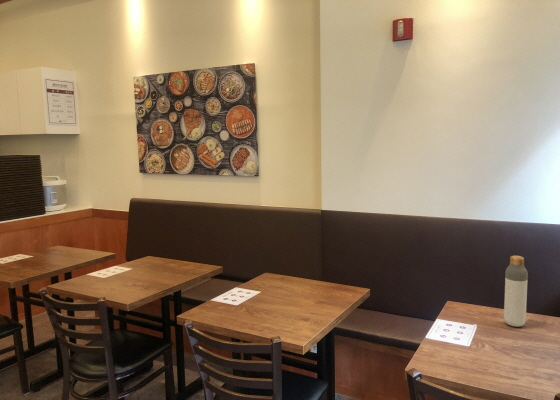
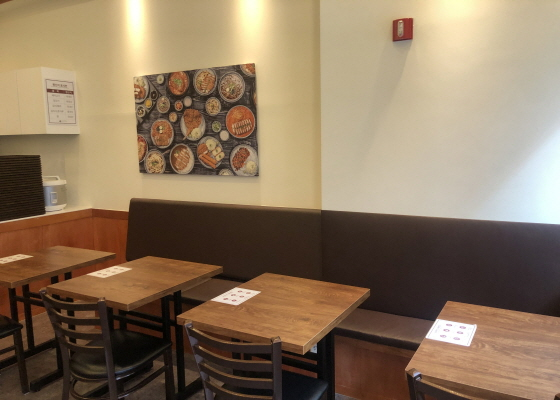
- bottle [503,255,529,328]
